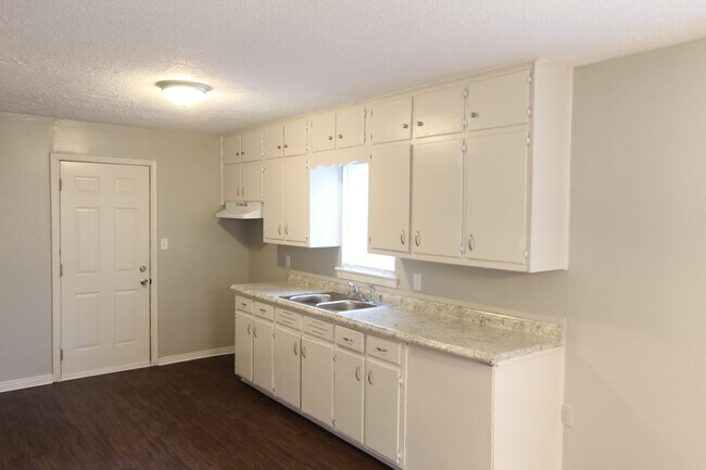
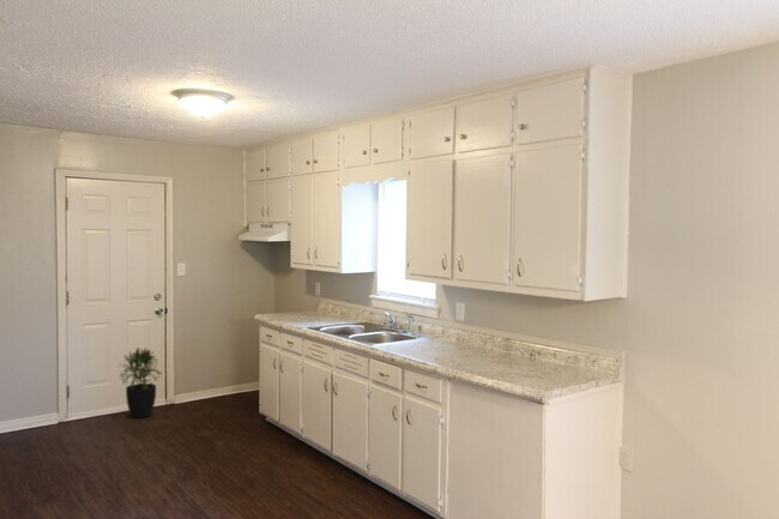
+ potted plant [117,346,164,420]
